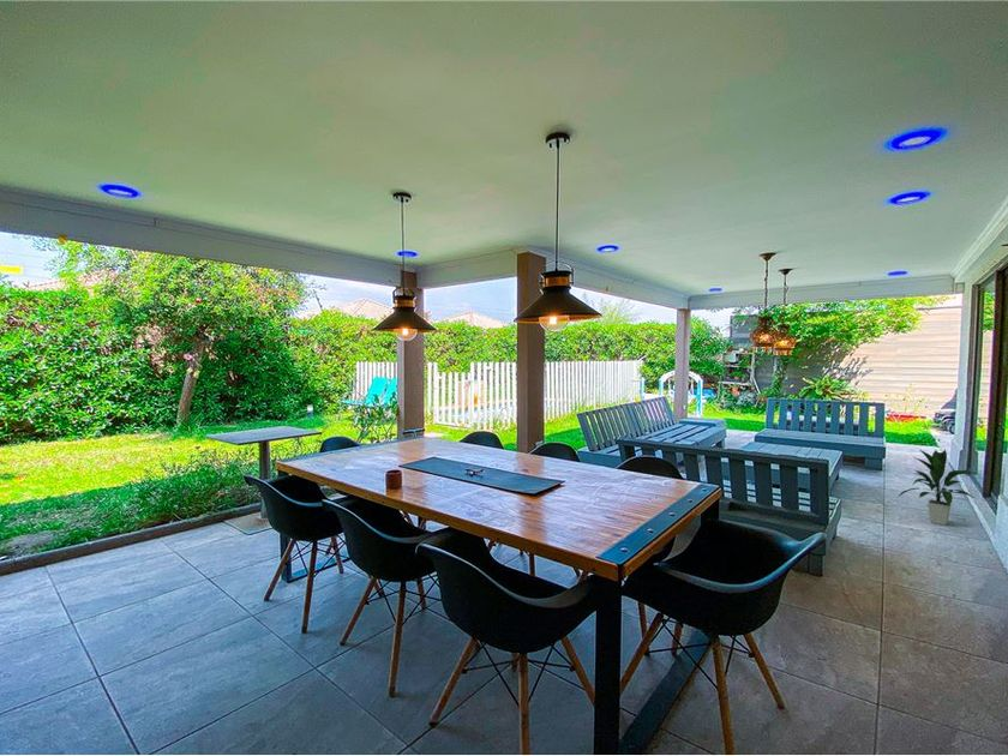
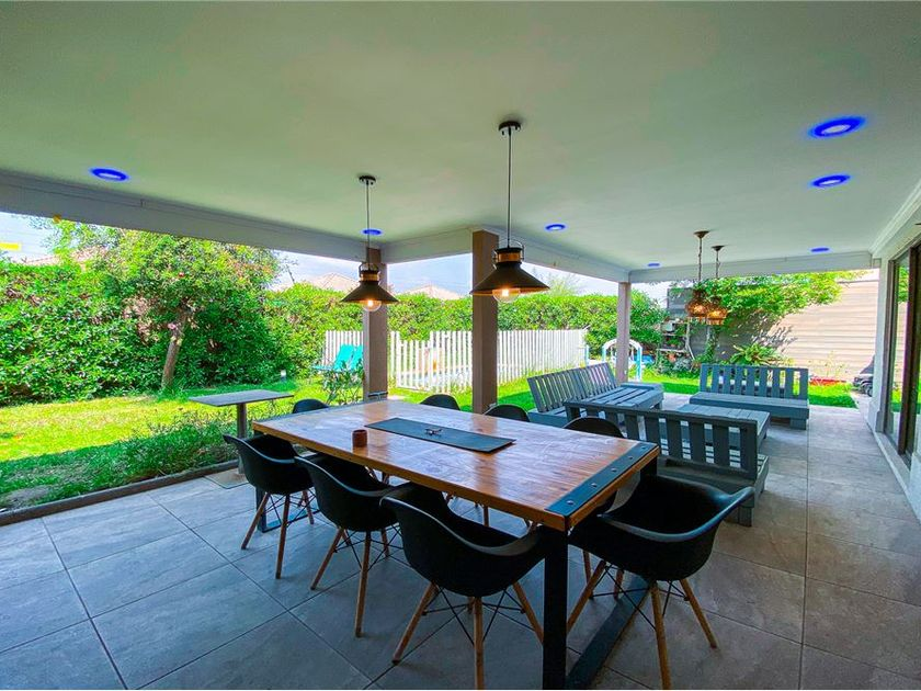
- indoor plant [898,449,978,527]
